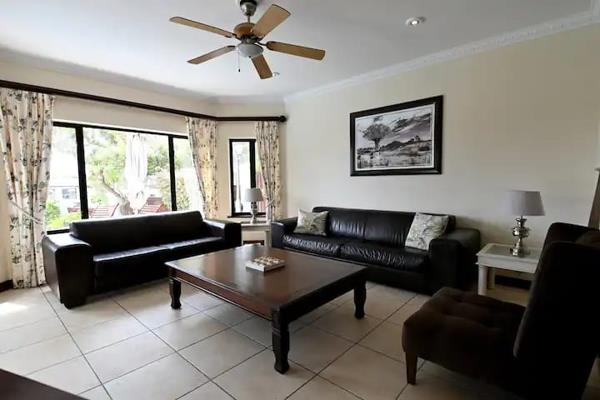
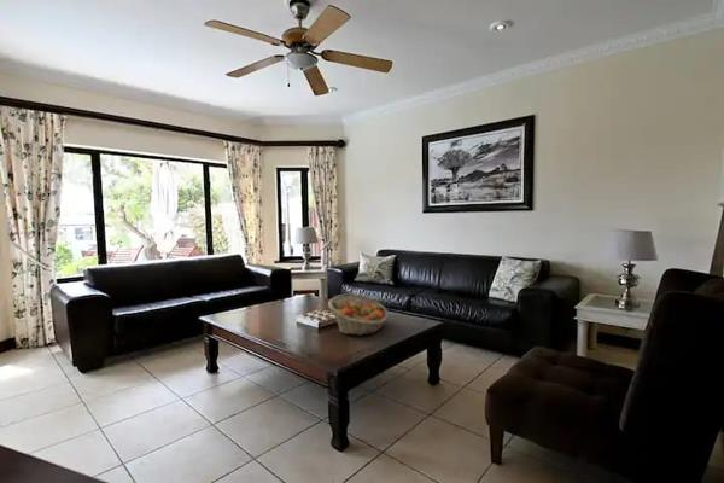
+ fruit basket [327,292,390,337]
